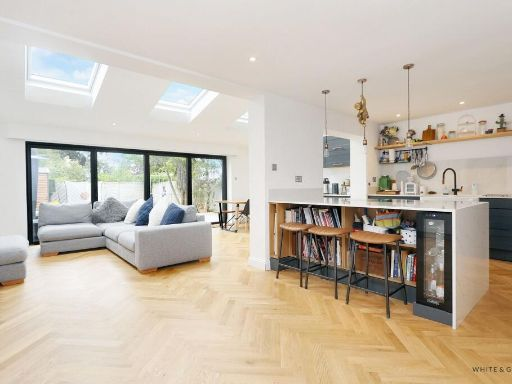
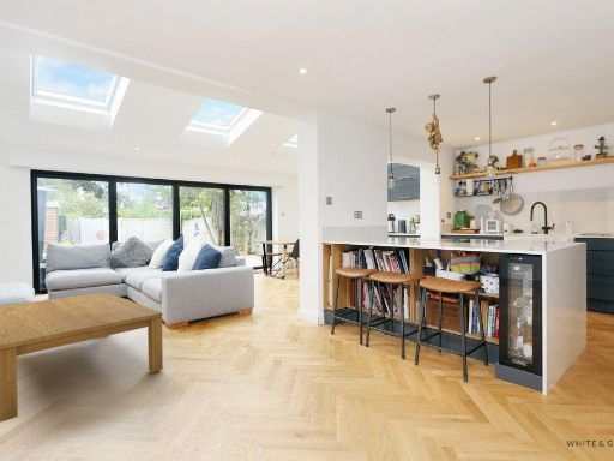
+ coffee table [0,291,164,424]
